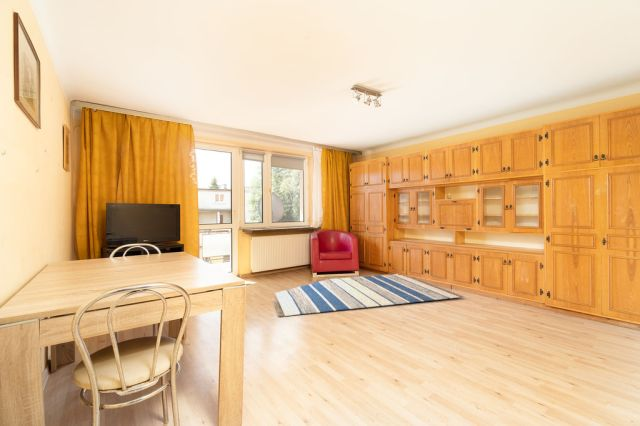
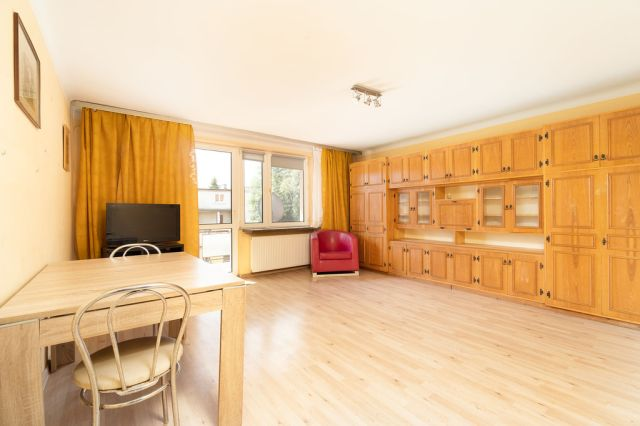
- rug [270,273,465,318]
